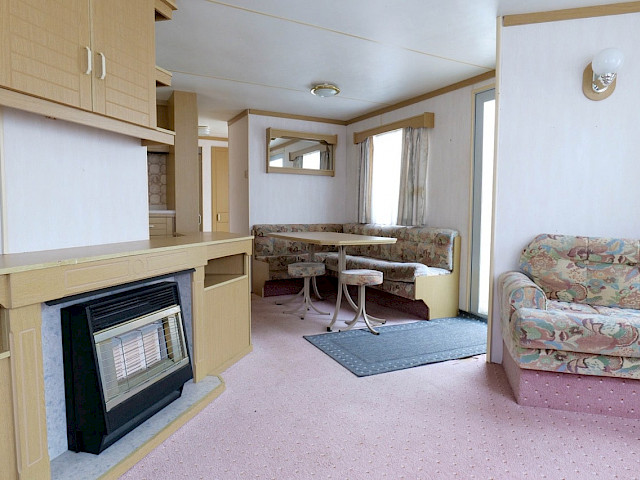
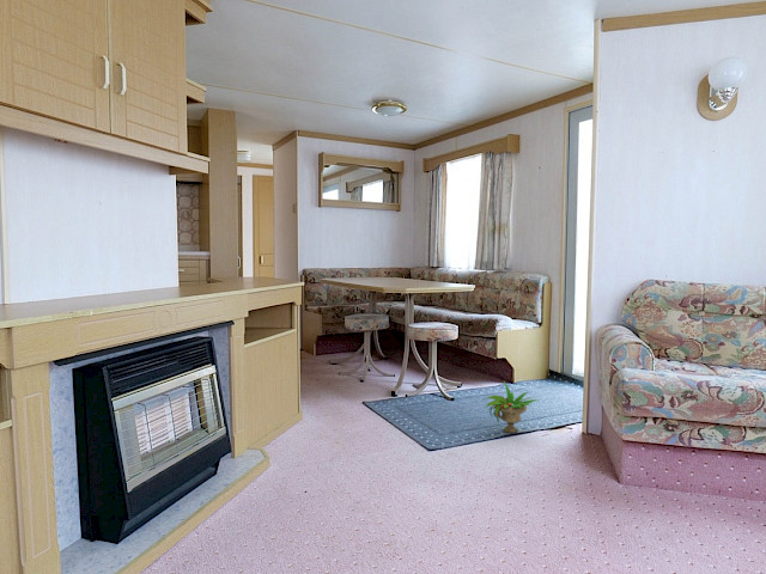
+ potted plant [482,380,539,434]
